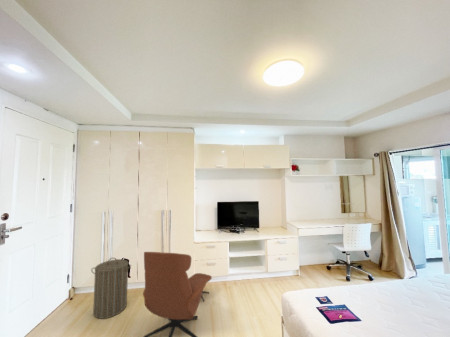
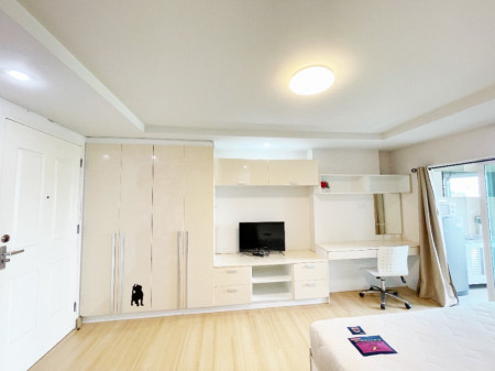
- laundry hamper [90,257,132,320]
- armchair [142,251,213,337]
